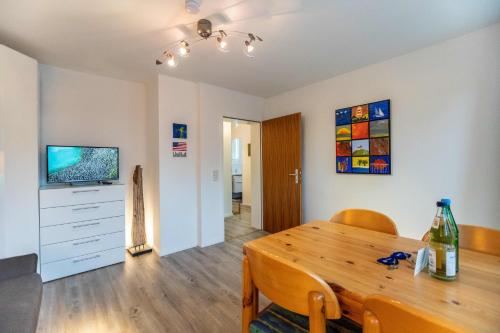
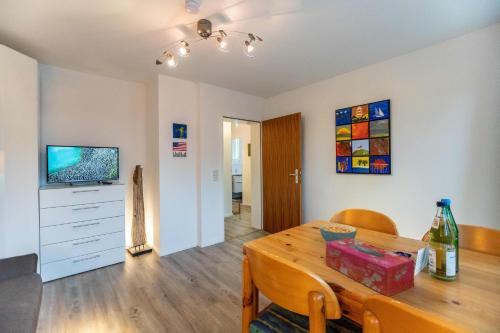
+ cereal bowl [318,223,358,243]
+ tissue box [325,238,415,298]
